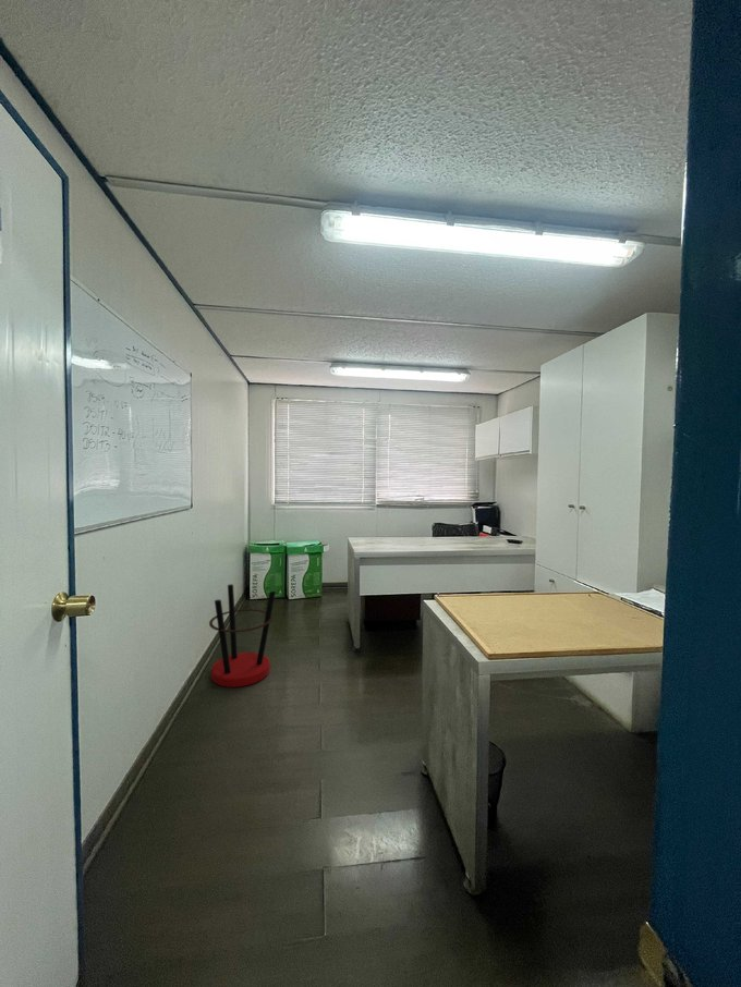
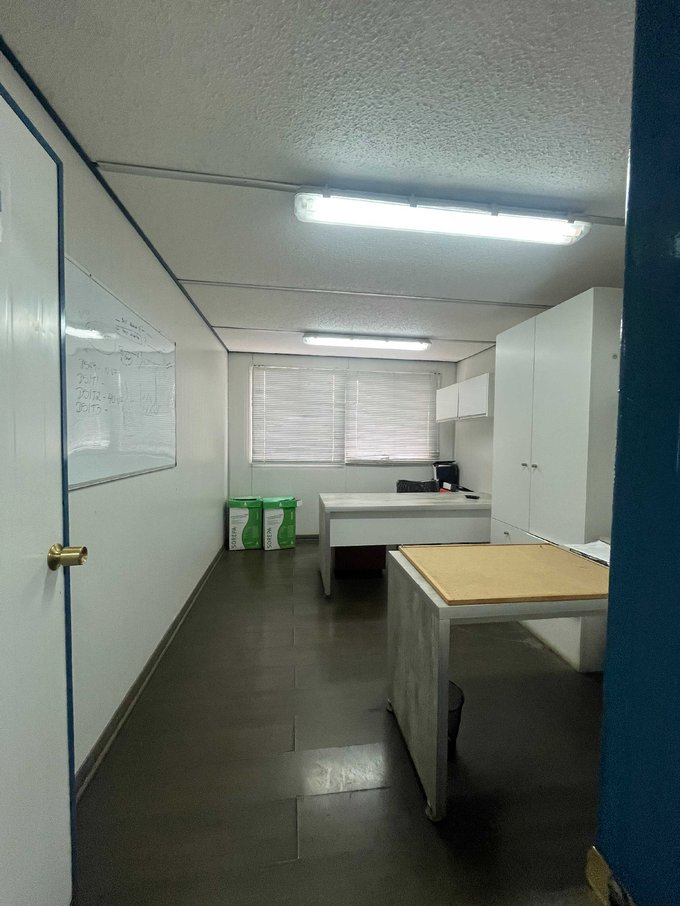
- umbrella stand [208,583,277,689]
